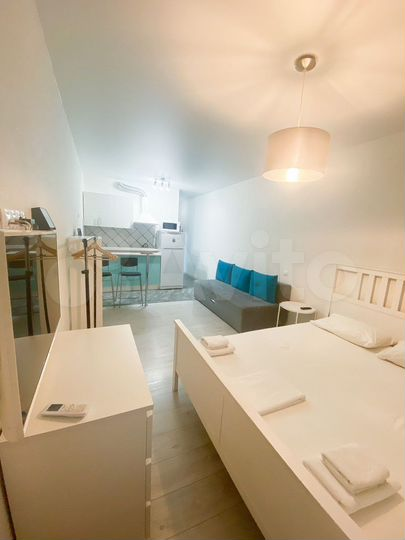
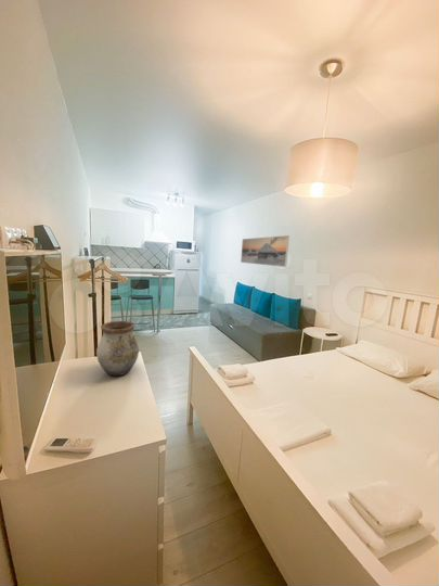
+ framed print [240,234,290,268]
+ vase [95,320,140,377]
